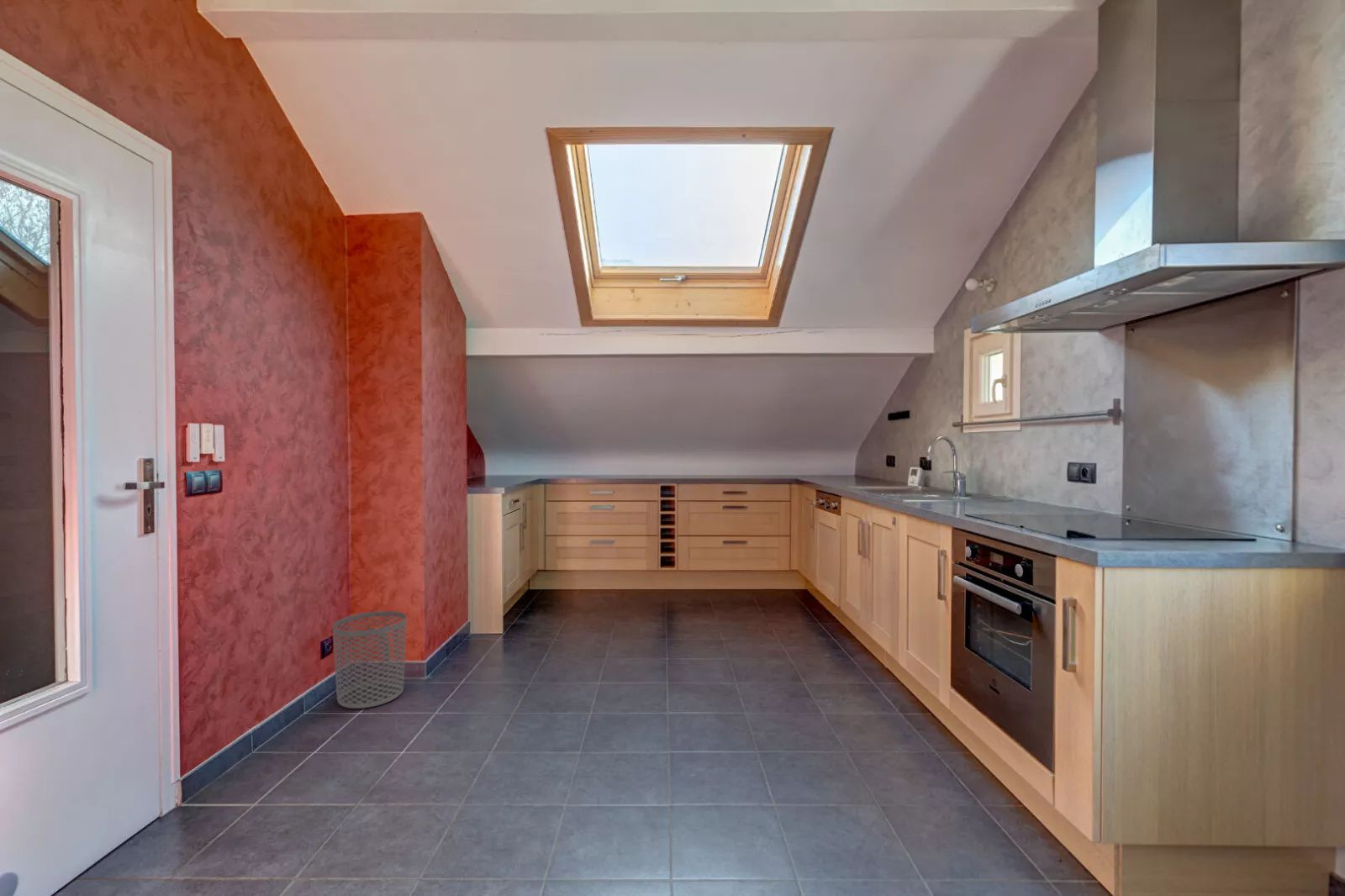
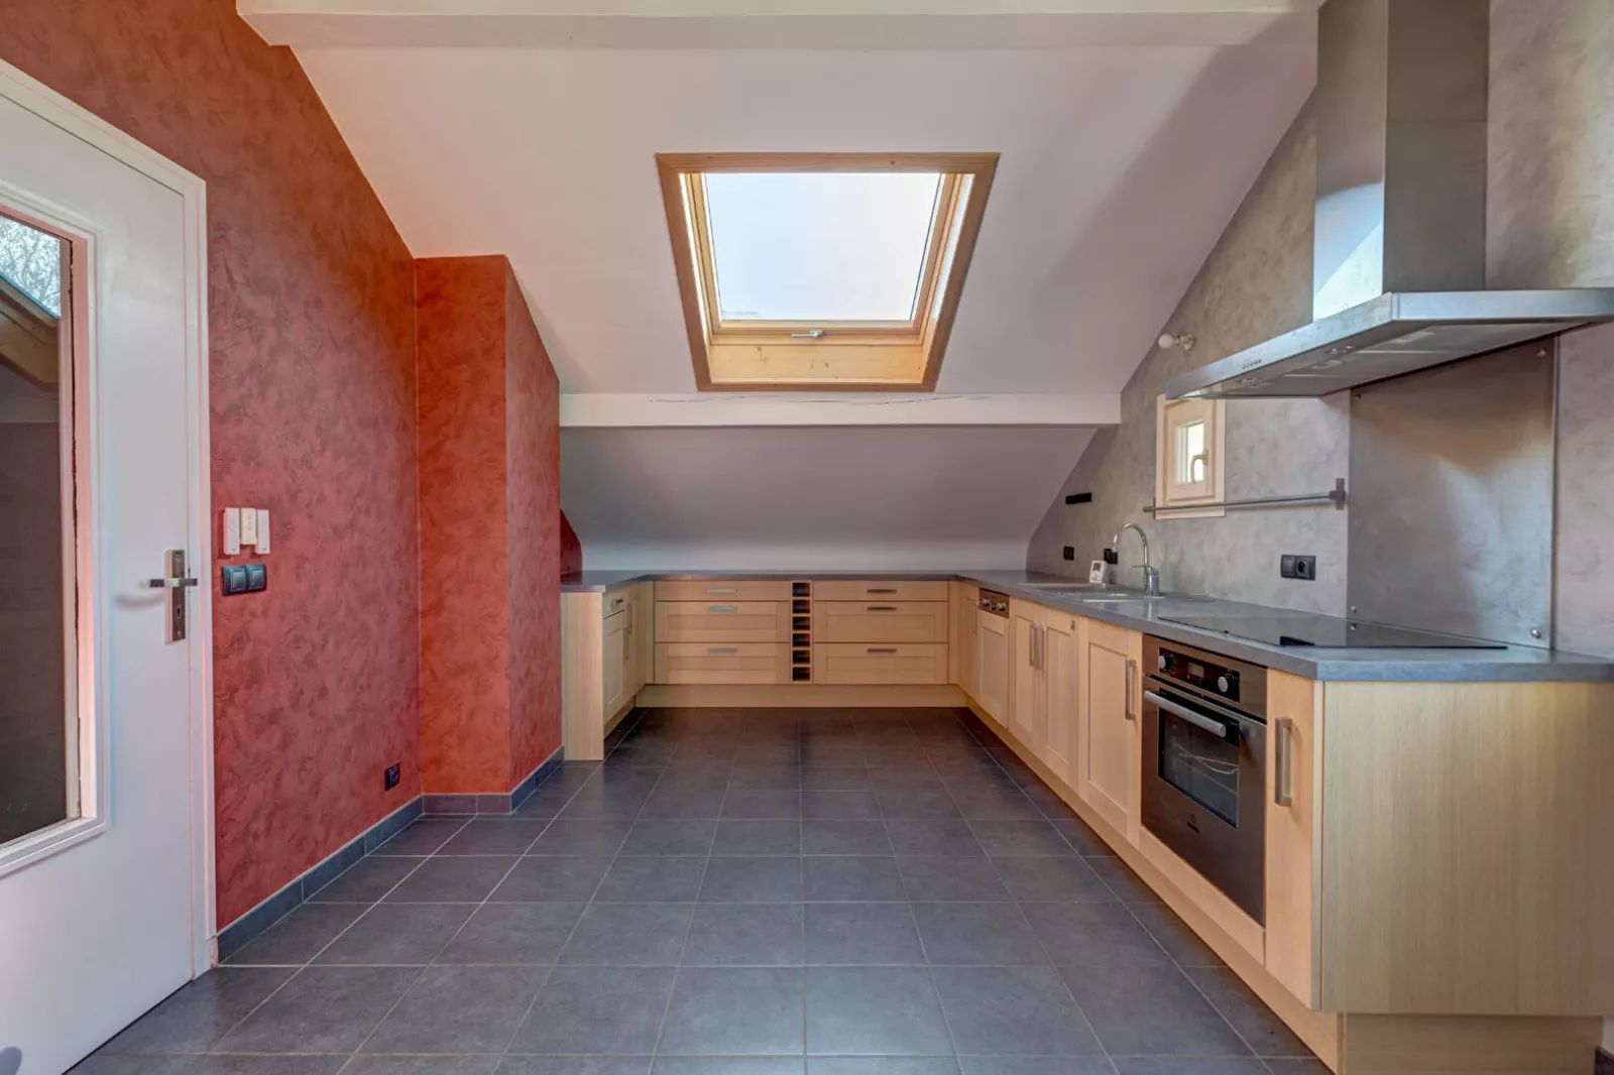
- waste bin [332,610,408,709]
